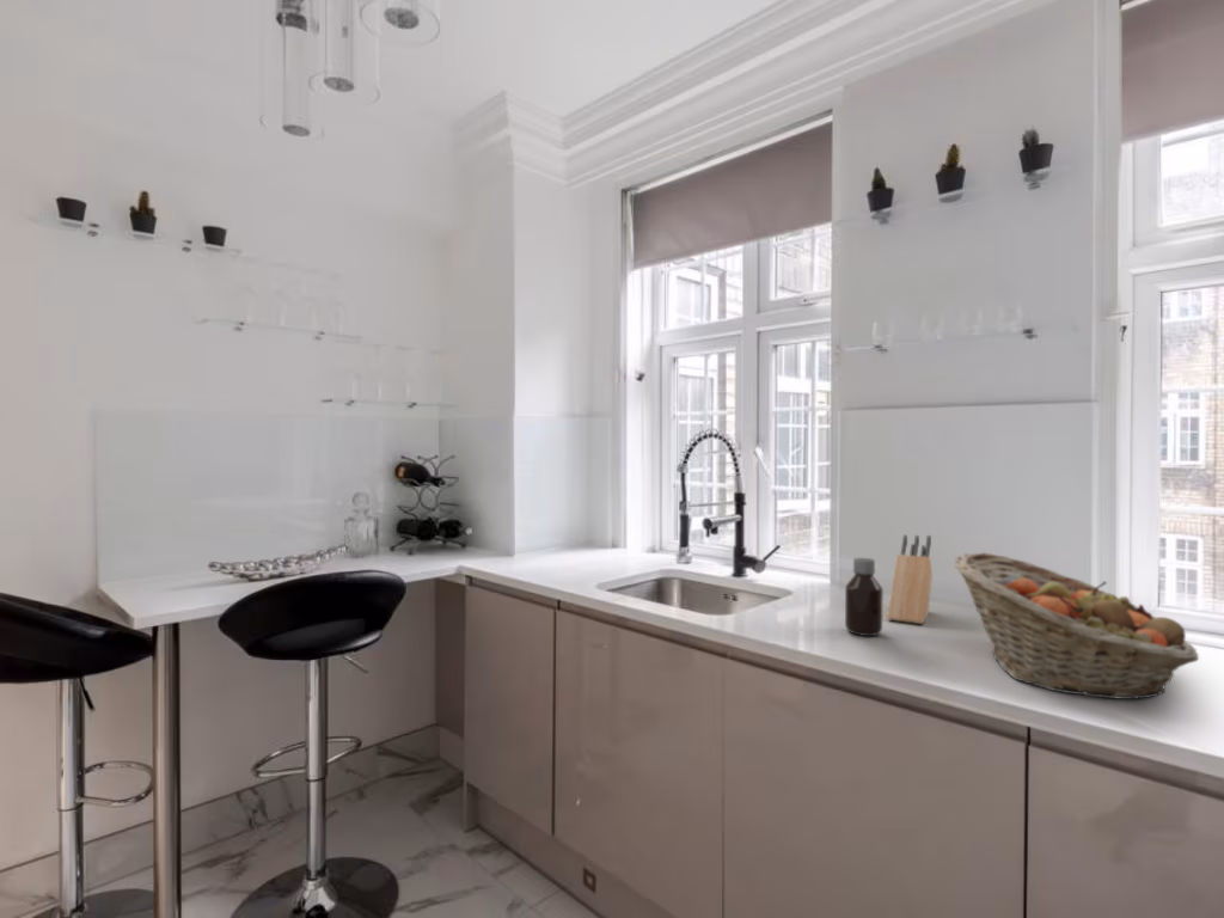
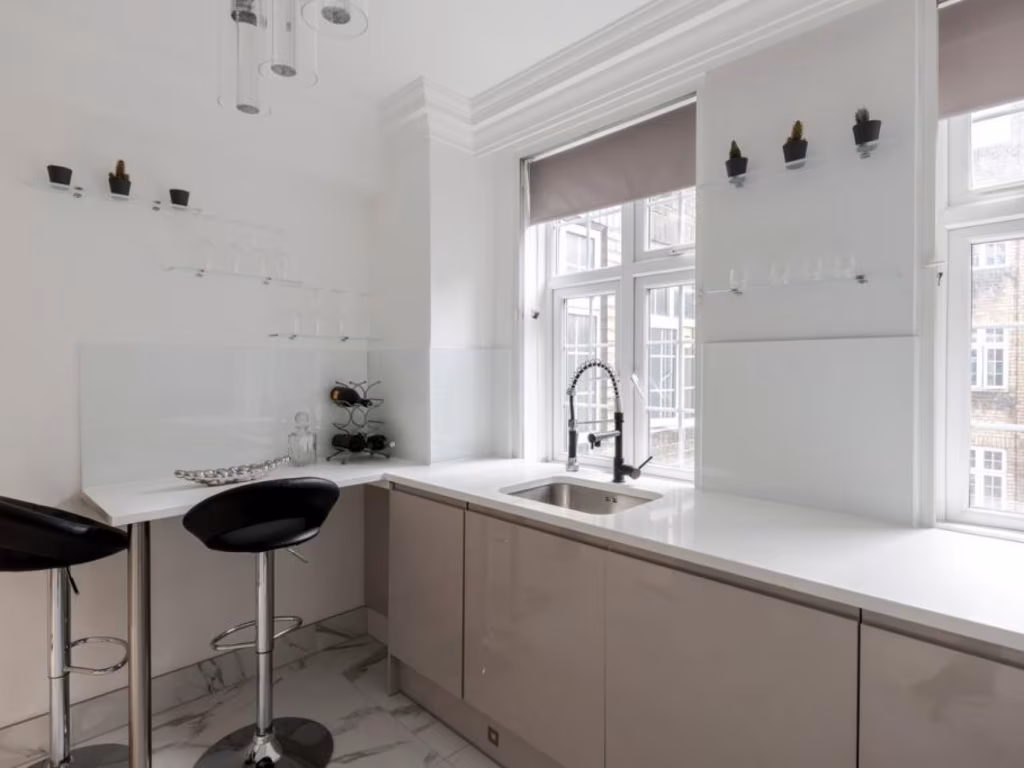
- knife block [886,534,934,625]
- fruit basket [953,551,1200,700]
- bottle [844,557,885,637]
